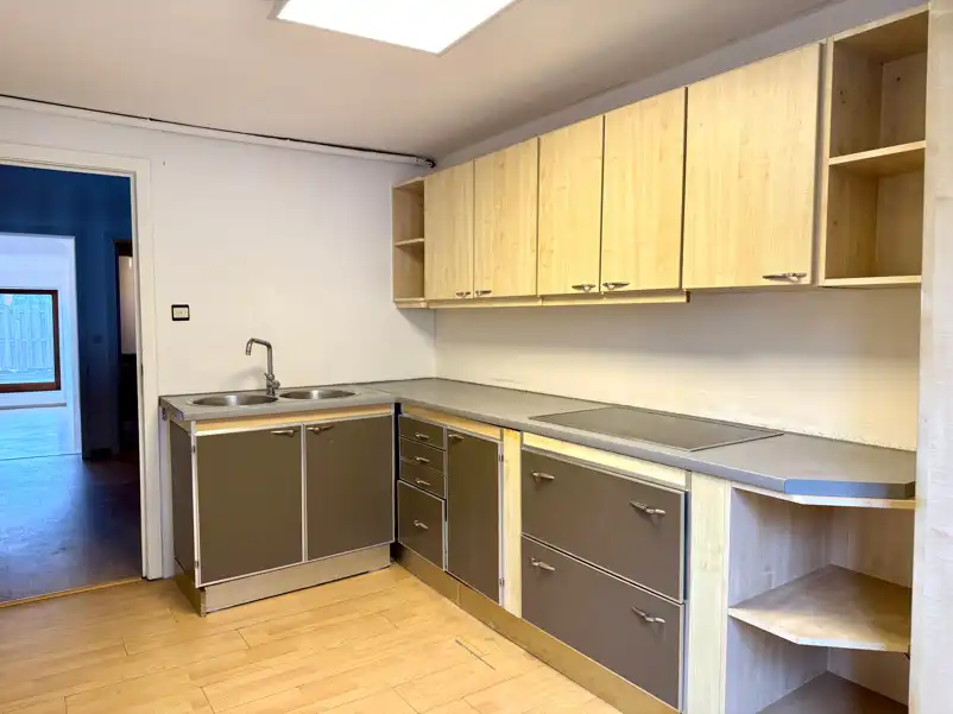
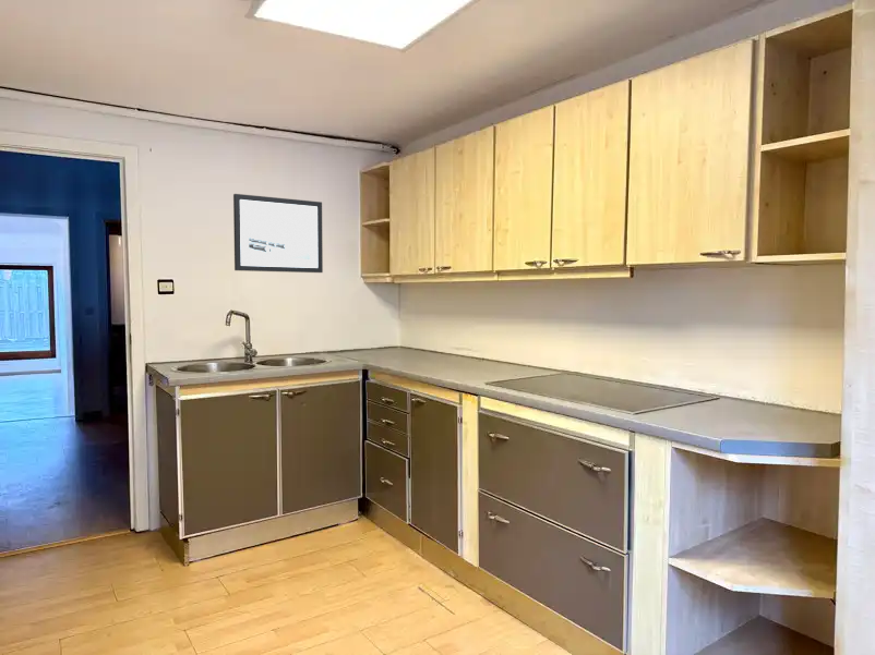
+ wall art [232,193,324,274]
